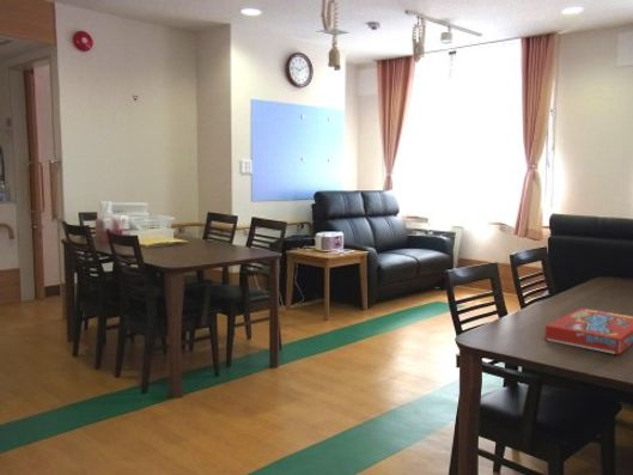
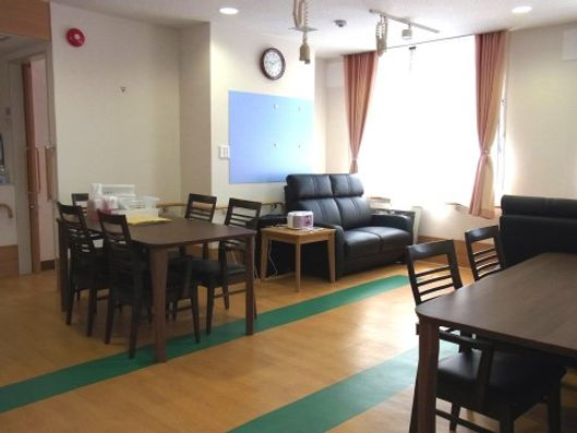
- snack box [543,307,633,355]
